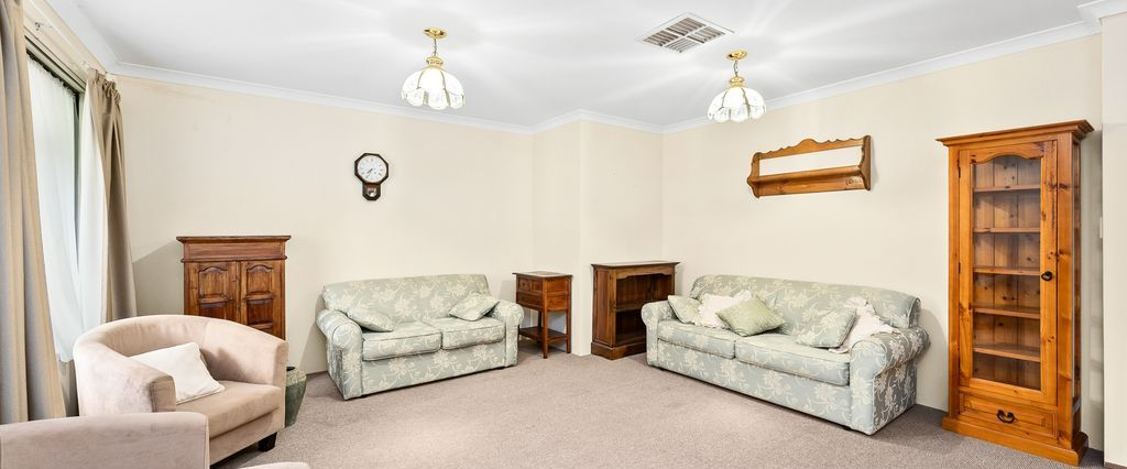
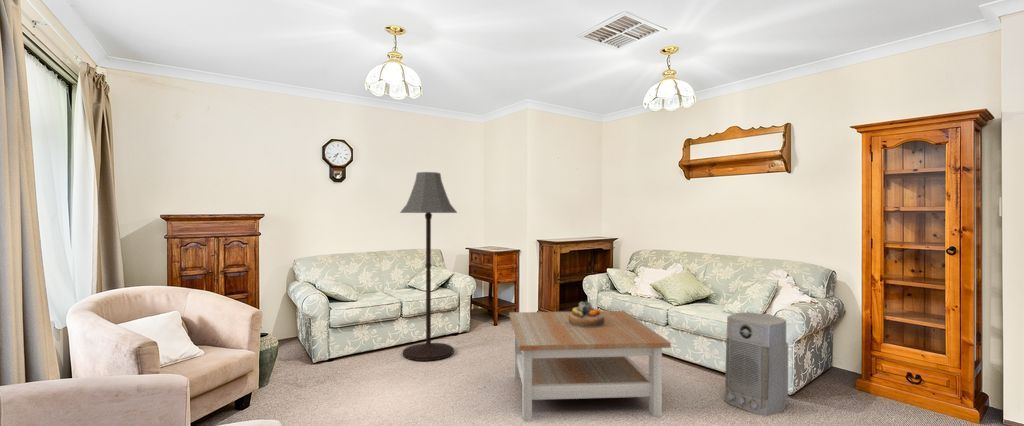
+ coffee table [509,310,672,421]
+ floor lamp [399,171,458,362]
+ air purifier [723,312,789,417]
+ decorative bowl [569,300,605,327]
